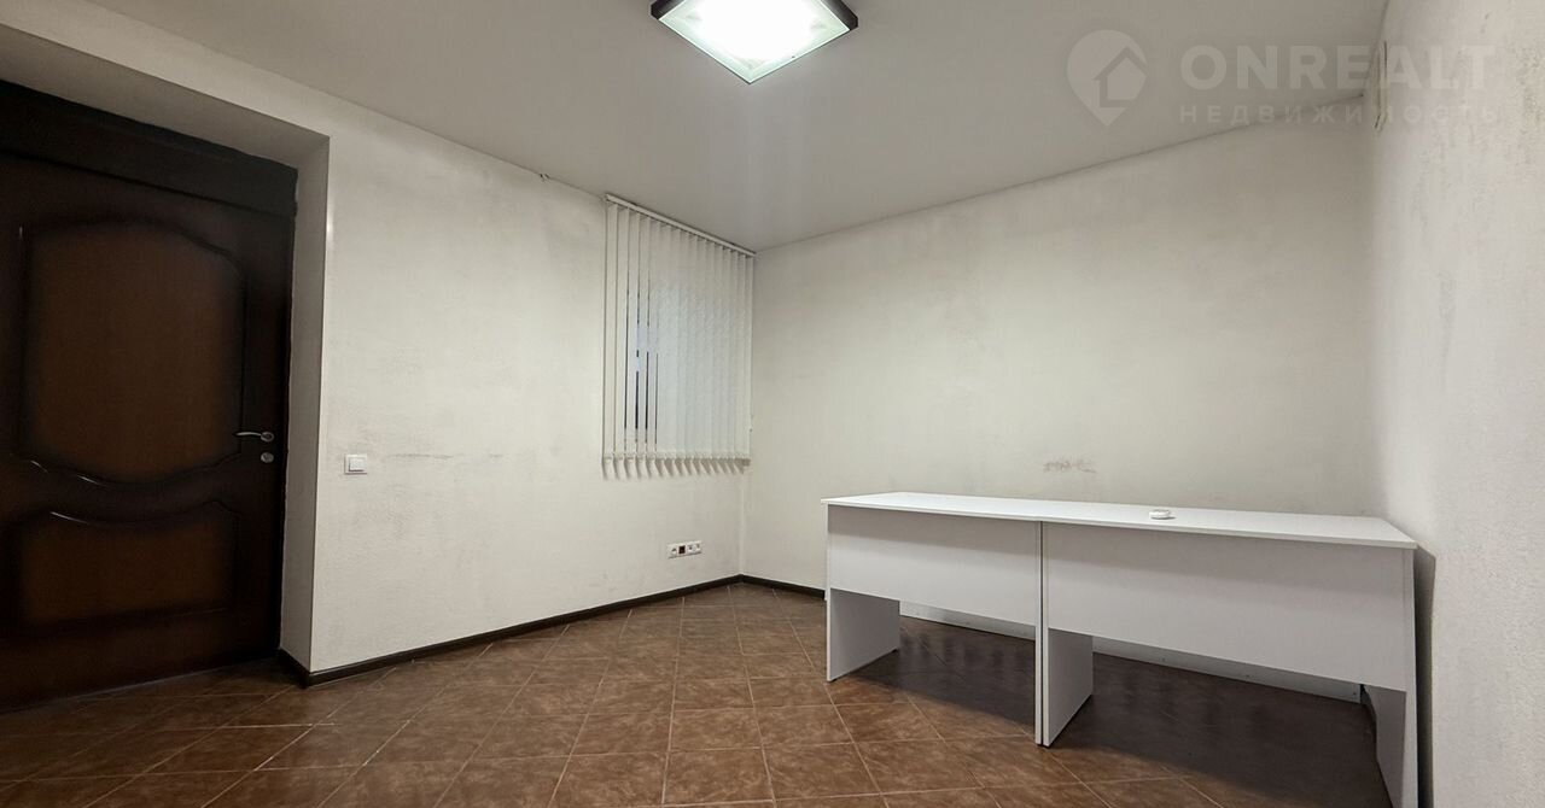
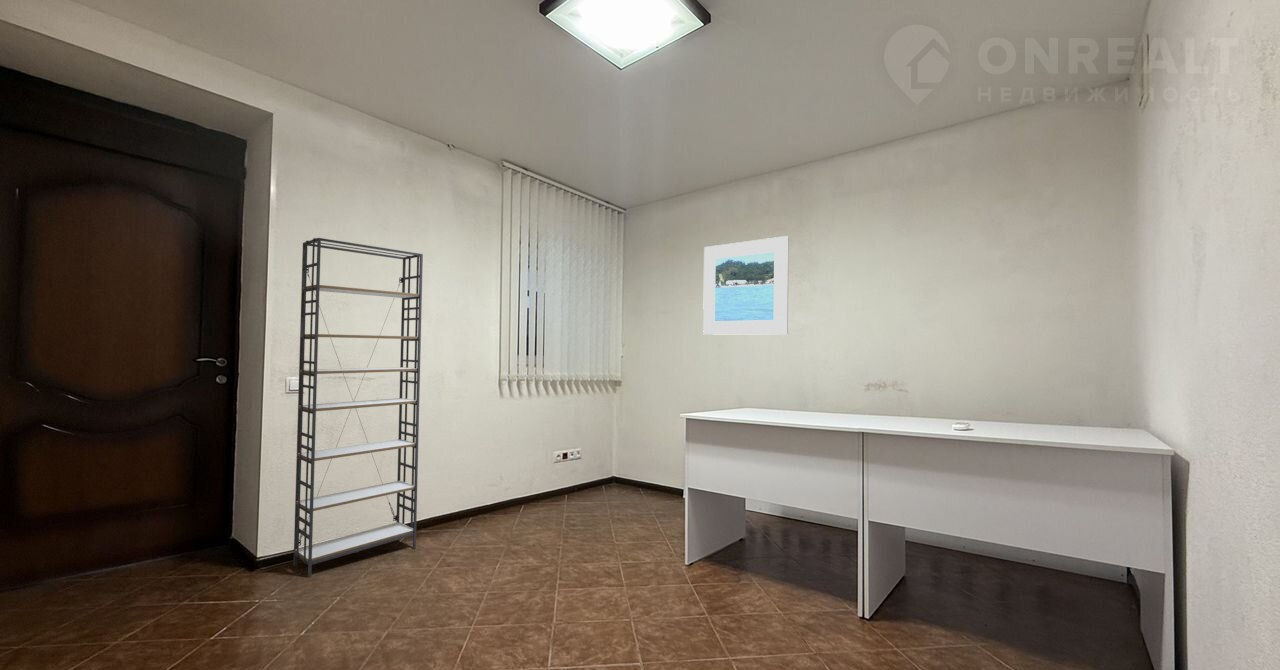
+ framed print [702,235,790,336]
+ shelving unit [292,237,424,579]
